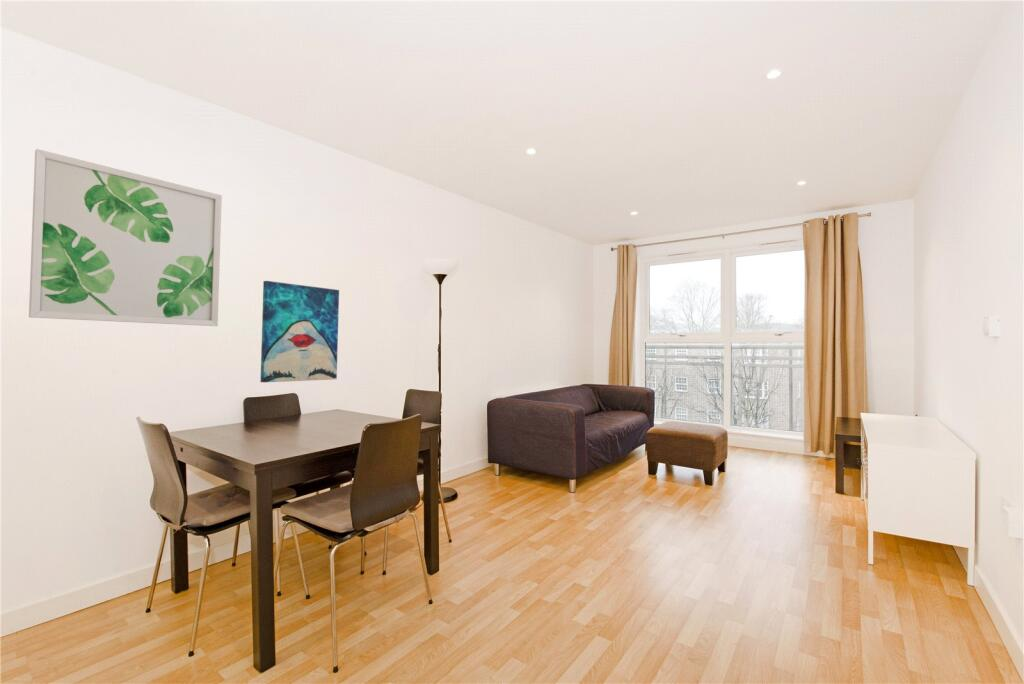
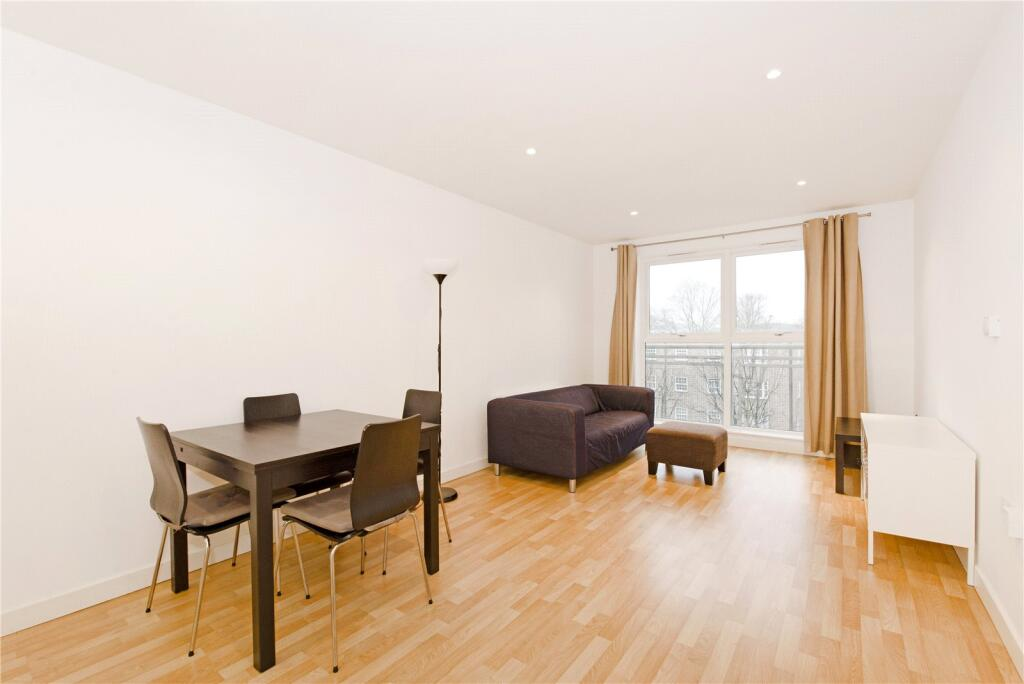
- wall art [28,148,223,327]
- wall art [259,280,340,383]
